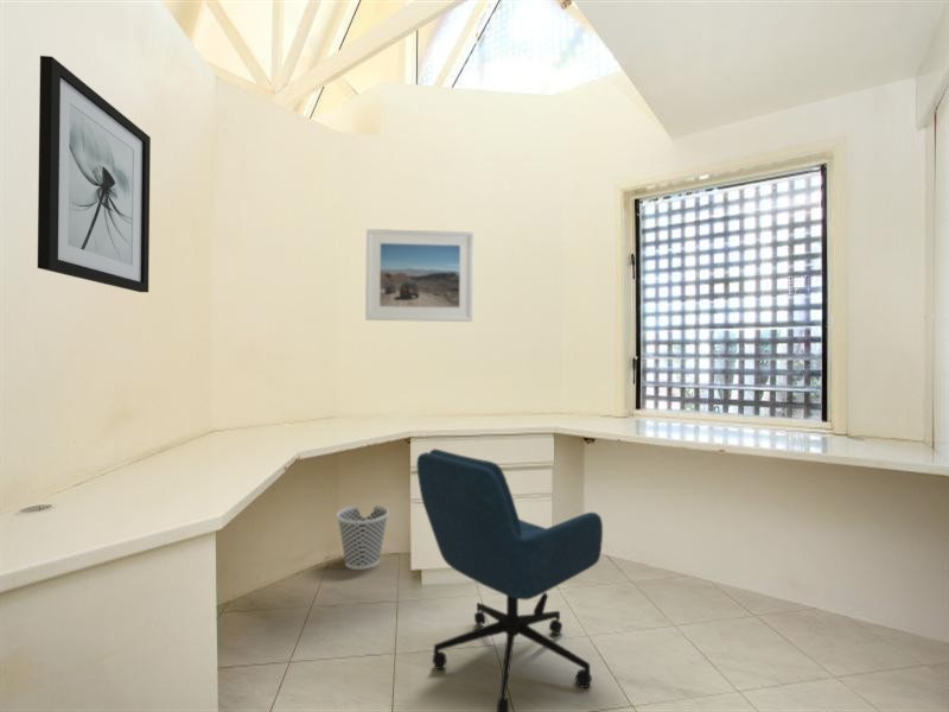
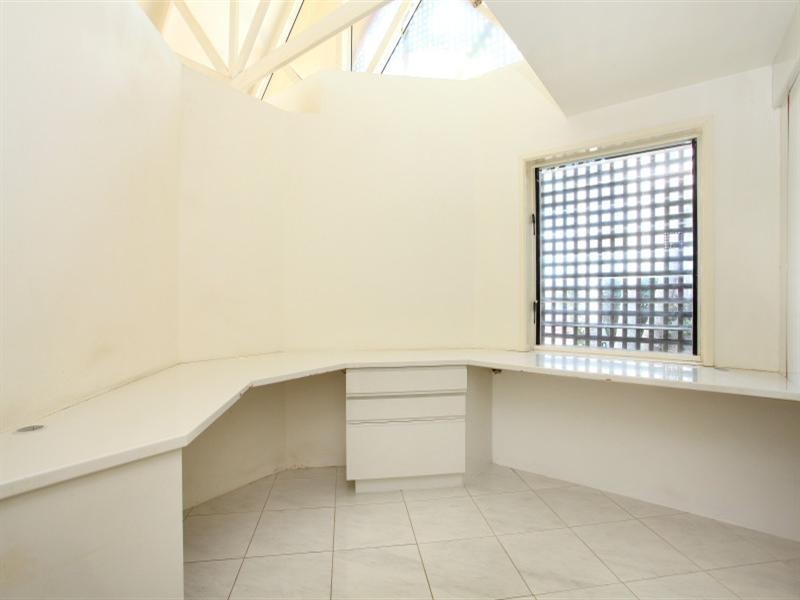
- office chair [415,447,604,712]
- wall art [37,55,152,293]
- wastebasket [336,504,390,571]
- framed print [364,228,474,323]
